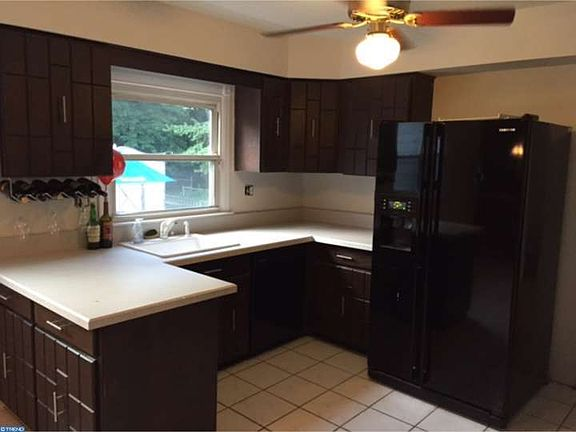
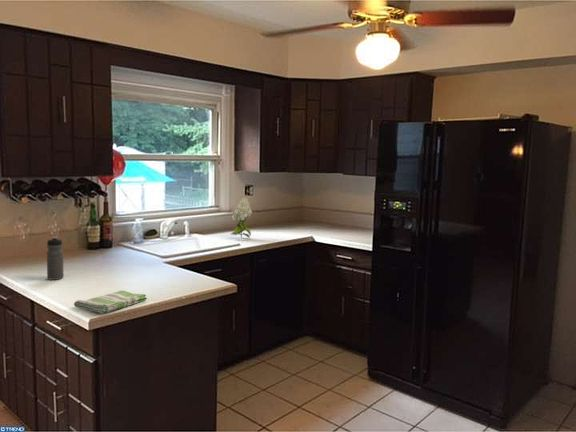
+ flower [230,196,253,239]
+ dish towel [73,290,148,314]
+ water bottle [46,236,65,281]
